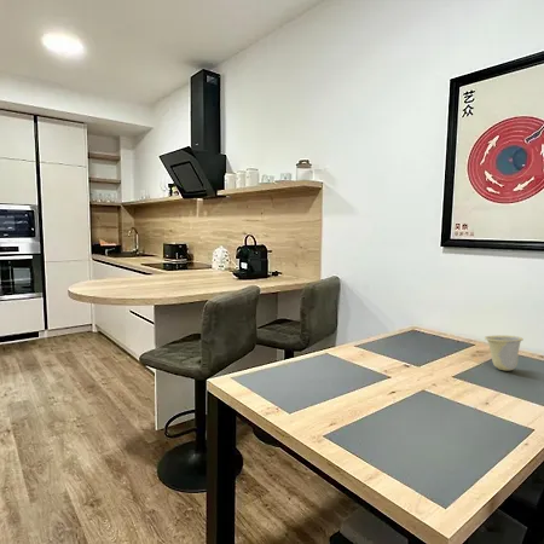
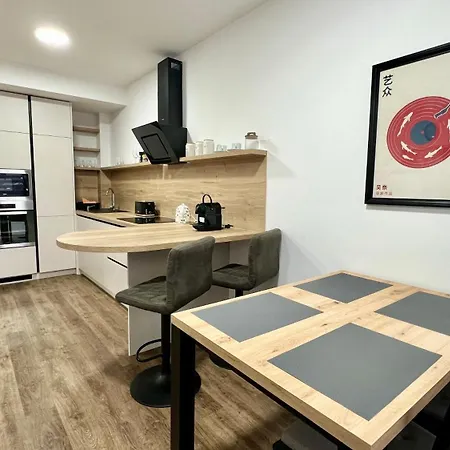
- cup [484,334,525,371]
